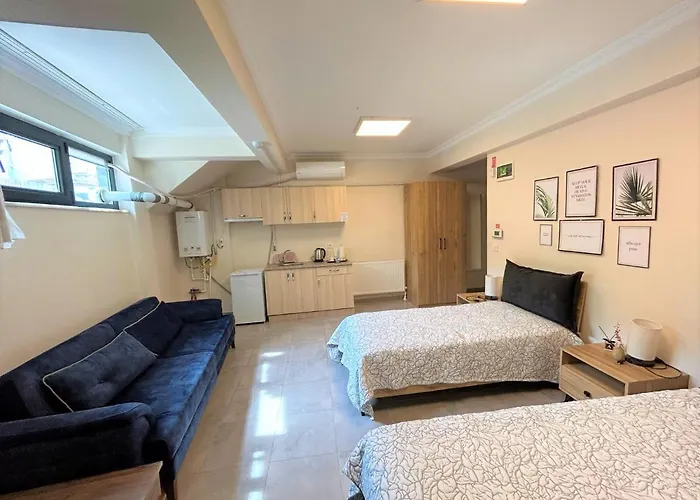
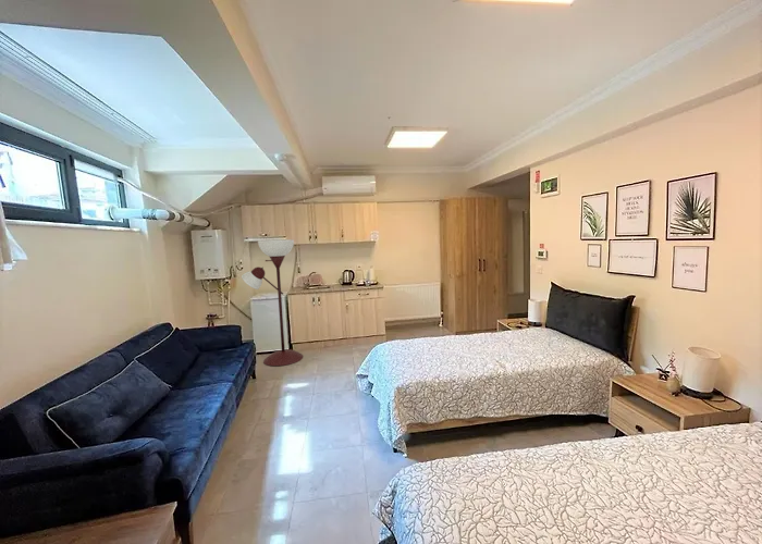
+ floor lamp [241,238,305,367]
